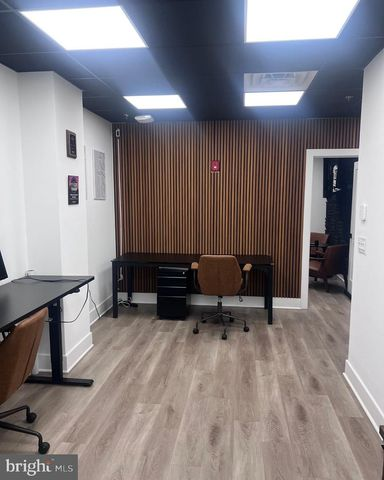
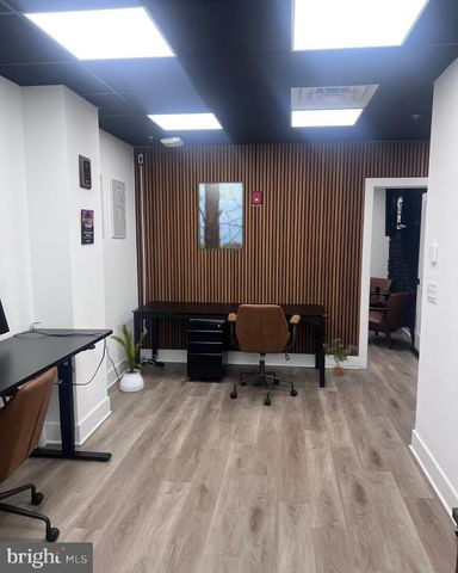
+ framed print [197,180,245,252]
+ potted plant [324,337,358,377]
+ house plant [109,322,149,393]
